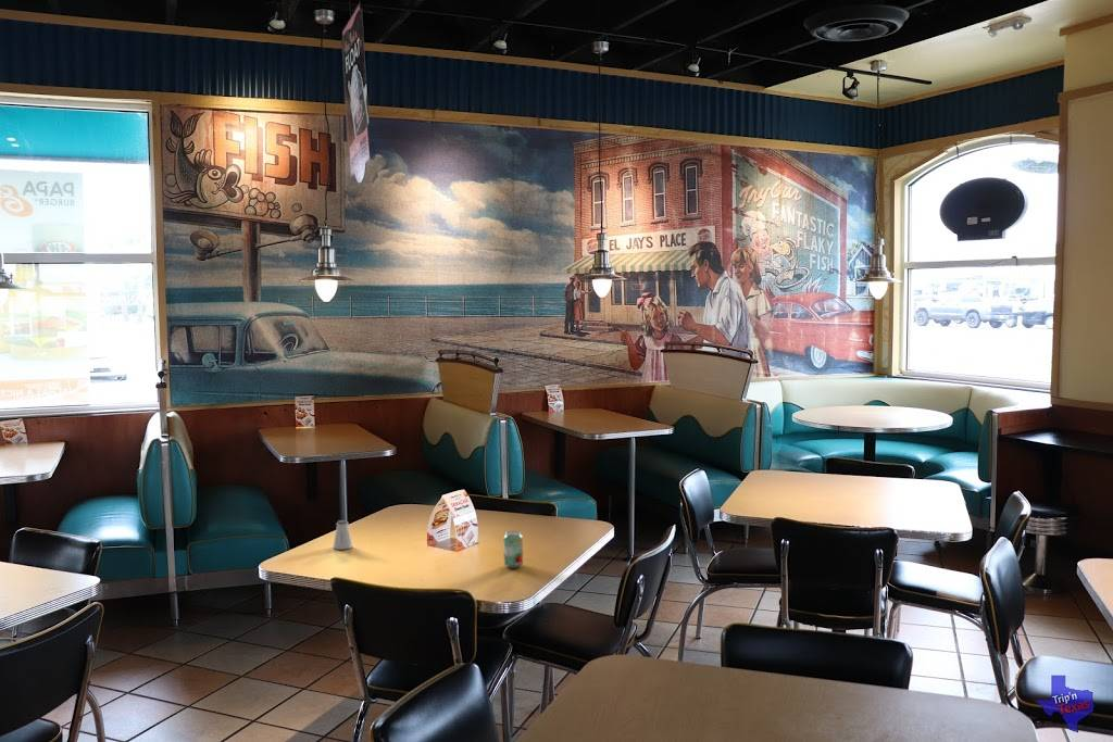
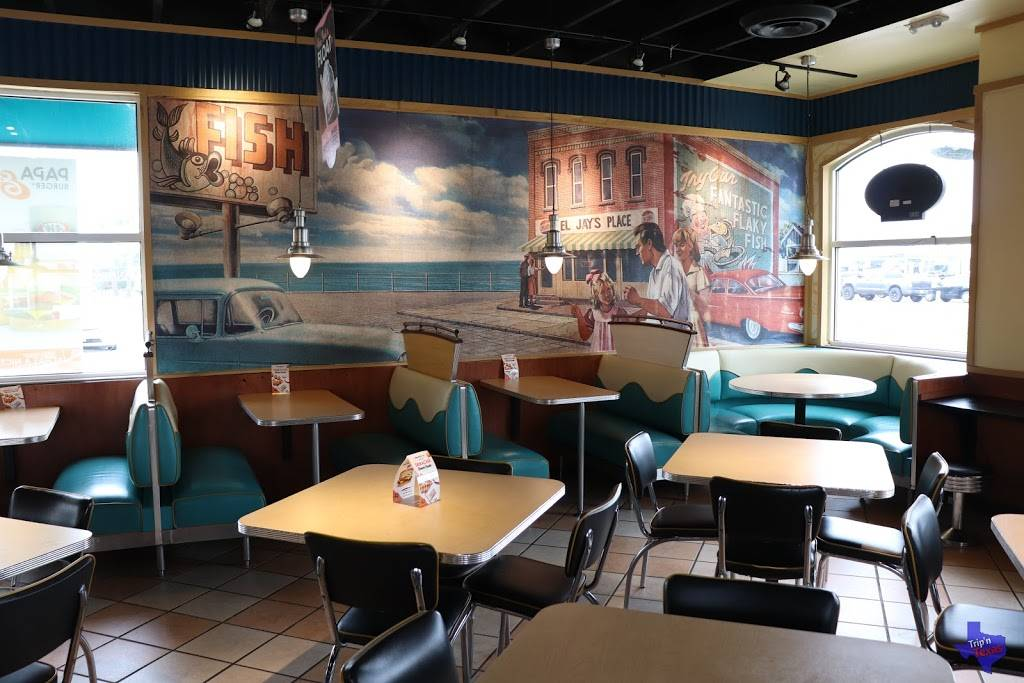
- beverage can [502,530,524,568]
- saltshaker [333,519,353,551]
